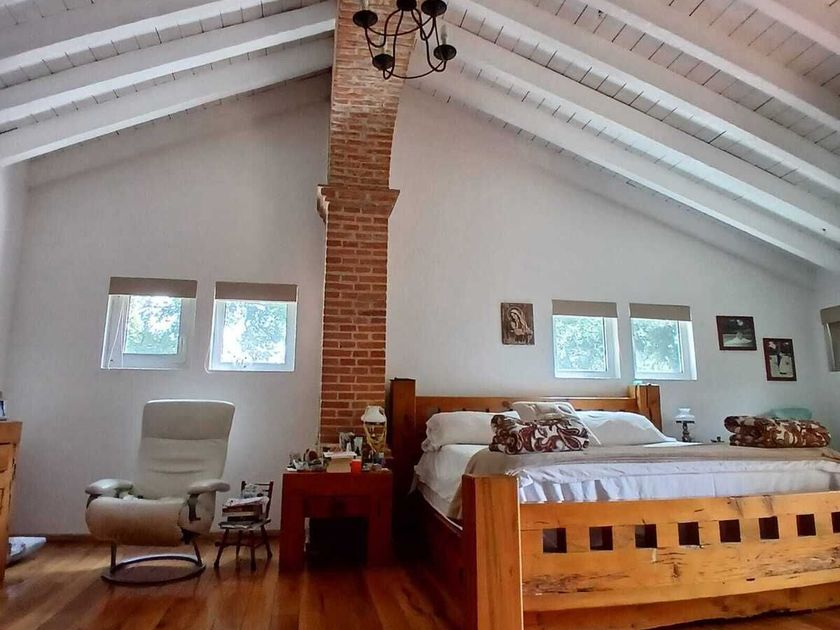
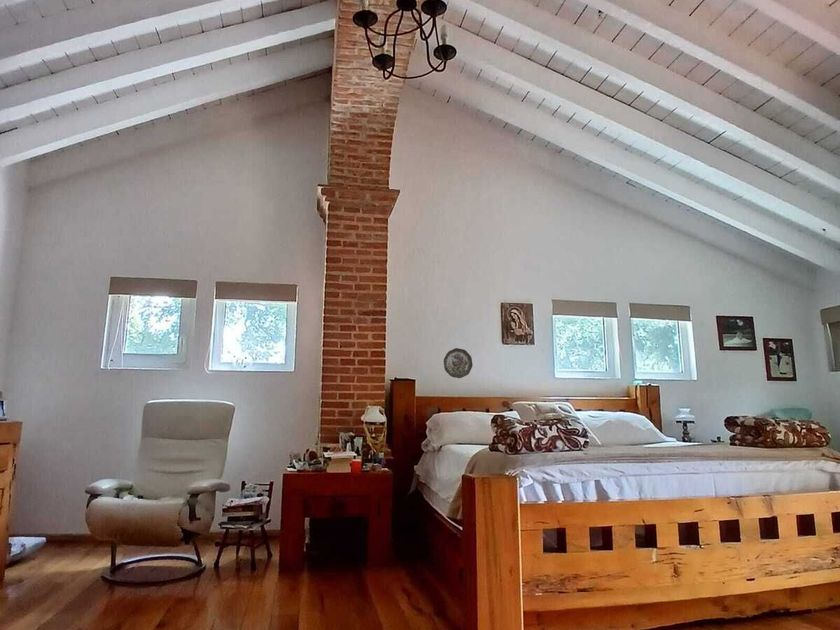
+ decorative plate [443,347,474,379]
